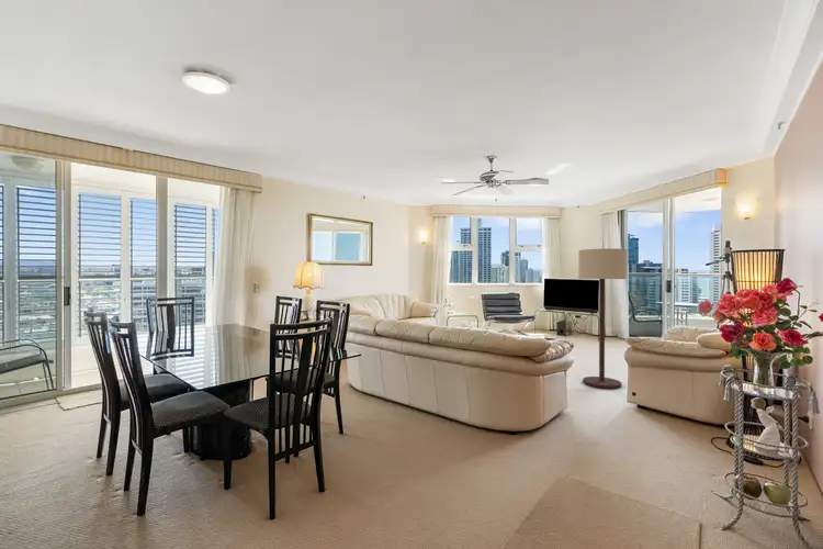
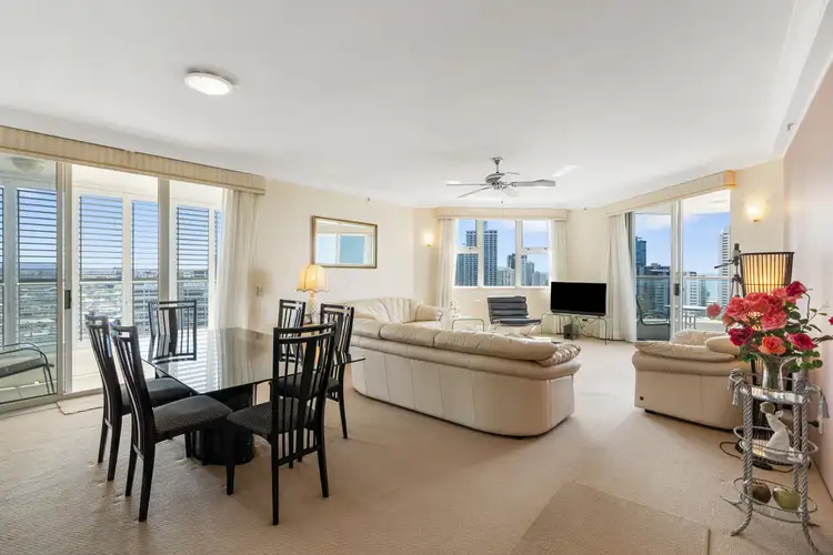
- floor lamp [577,248,629,390]
